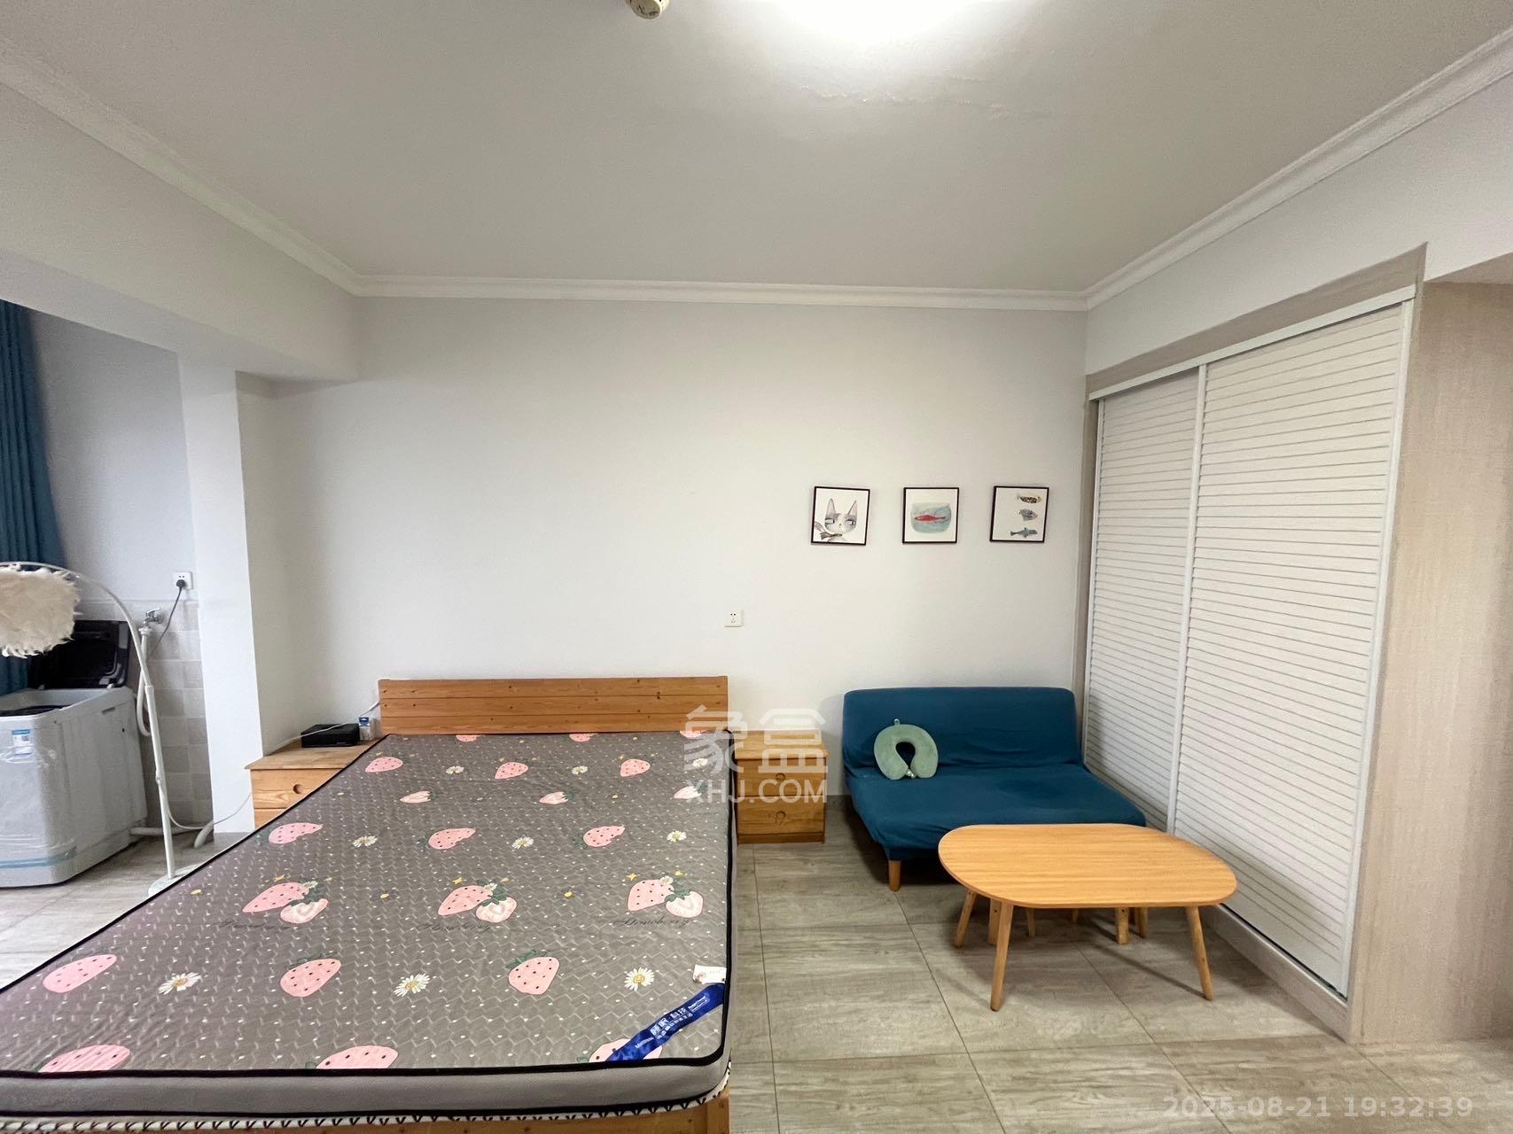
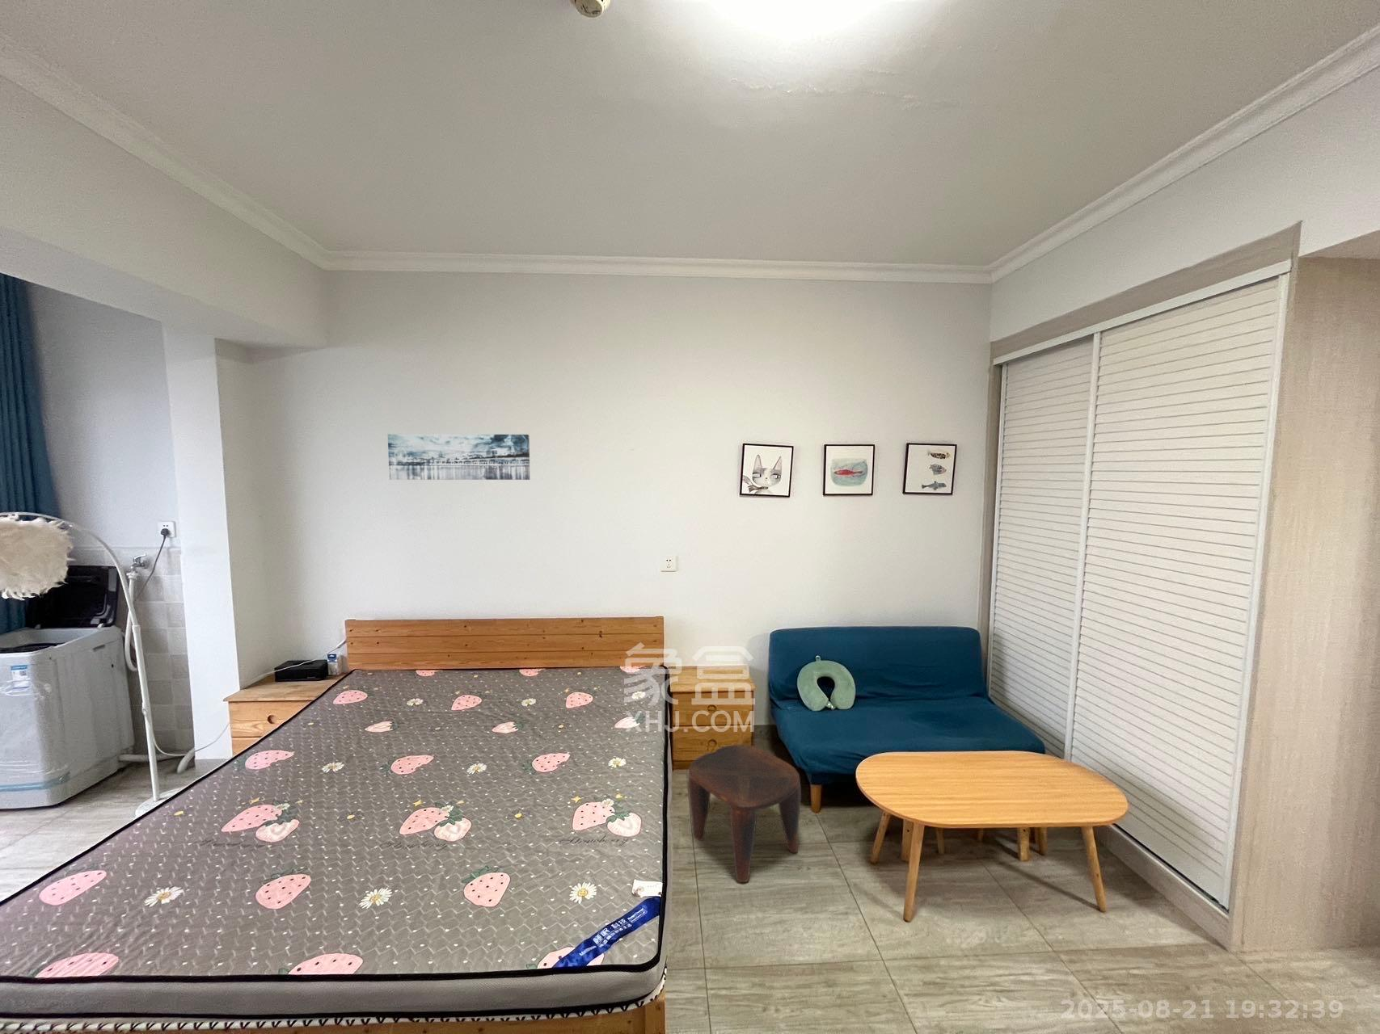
+ stool [687,744,801,883]
+ wall art [387,433,531,481]
